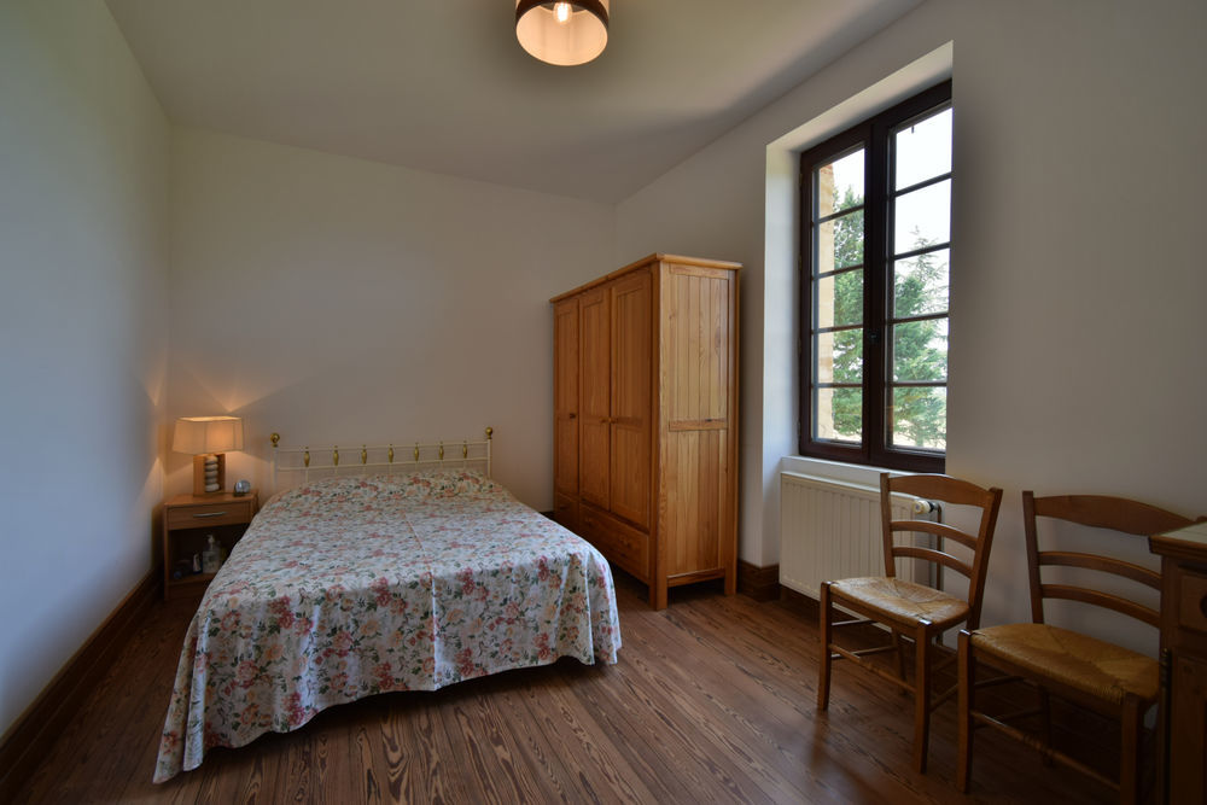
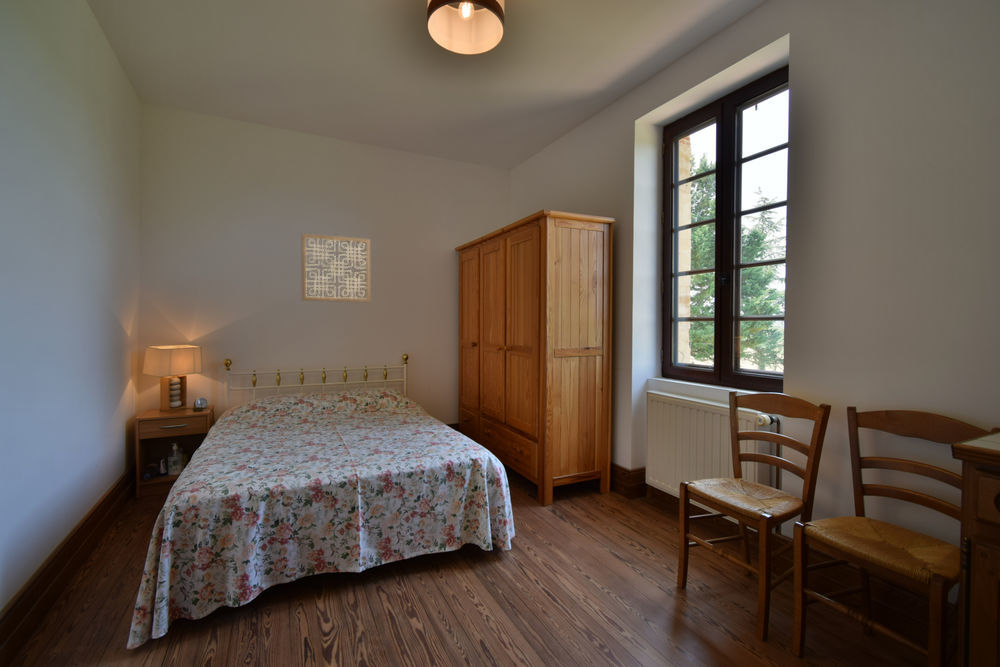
+ wall art [301,233,371,303]
